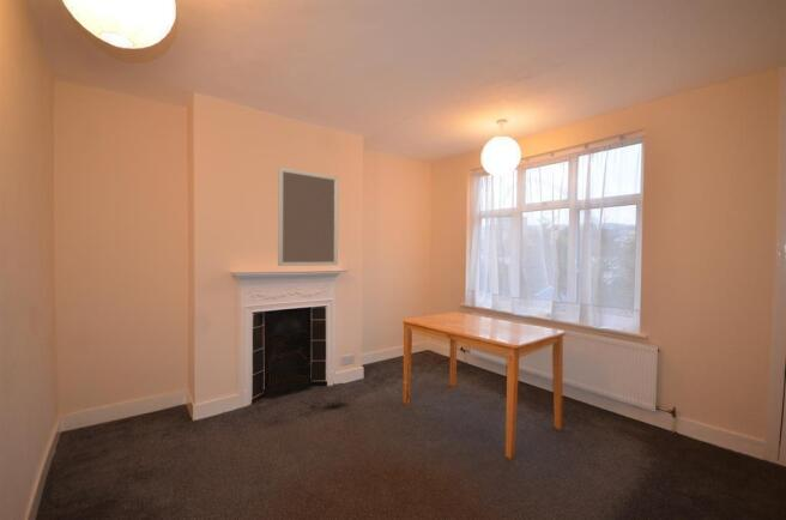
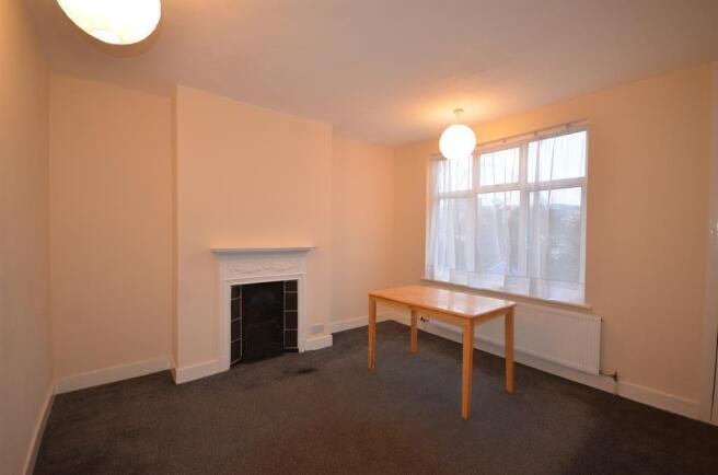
- home mirror [277,167,339,267]
